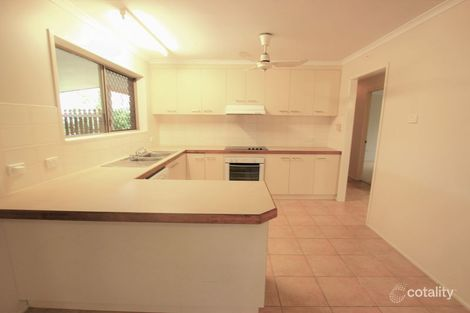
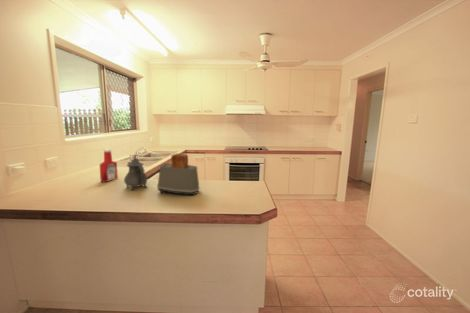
+ toaster [156,152,201,196]
+ soap bottle [98,148,119,183]
+ teapot [123,154,148,191]
